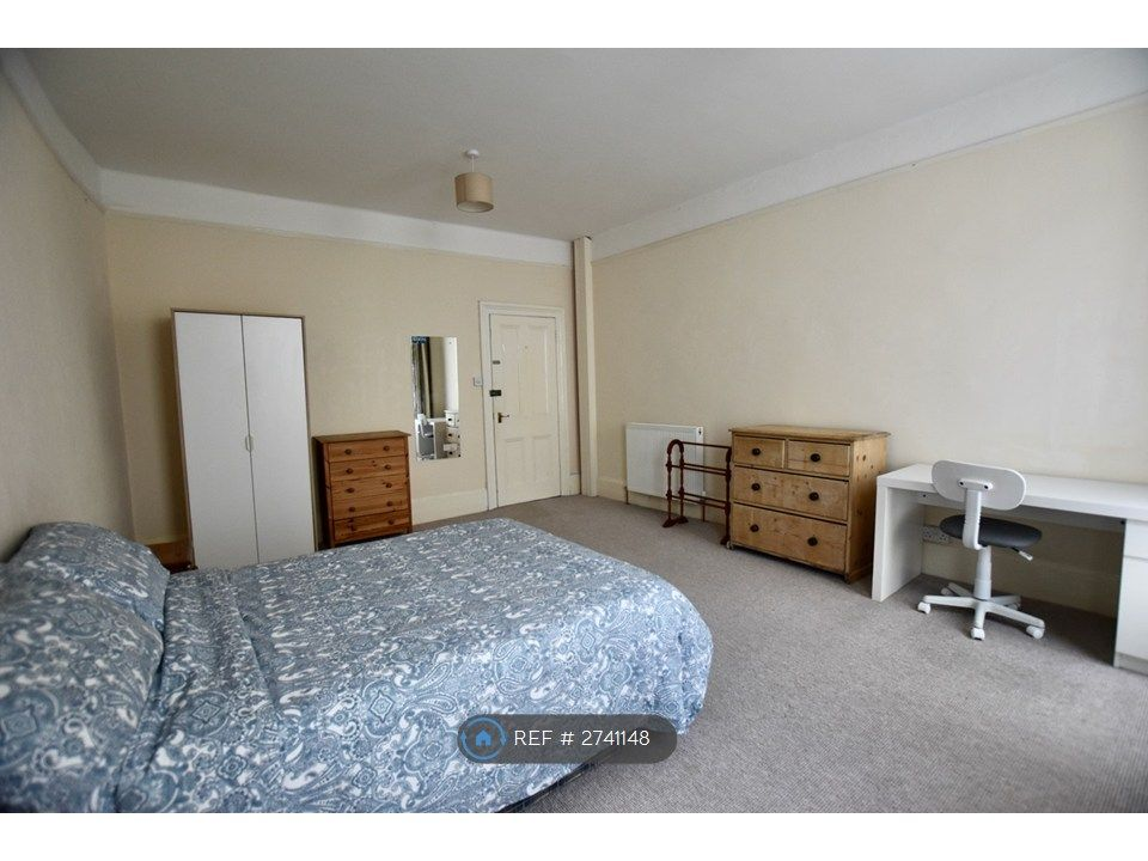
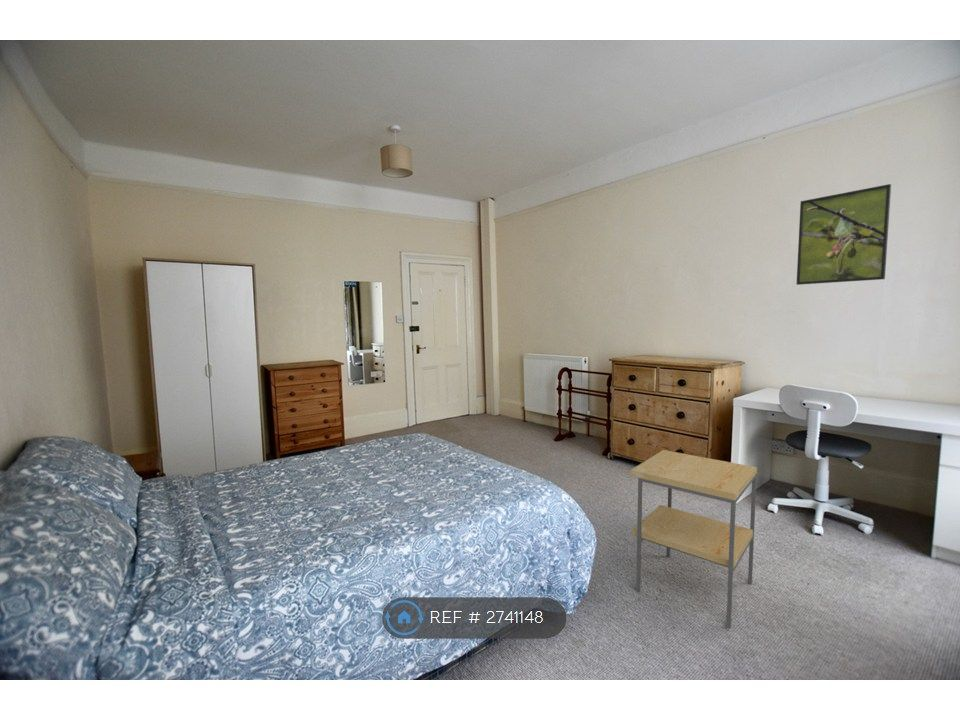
+ side table [630,449,758,630]
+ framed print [796,183,892,286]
